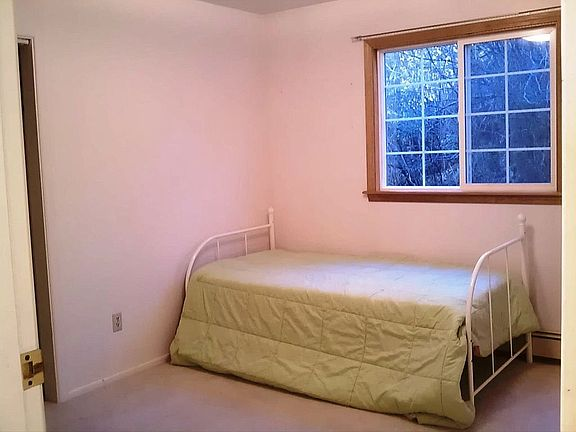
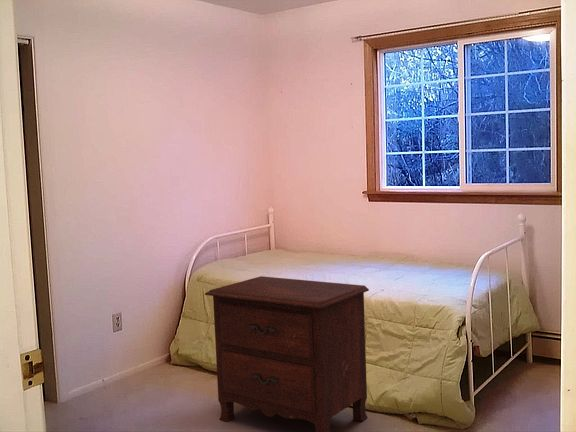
+ nightstand [204,275,370,432]
